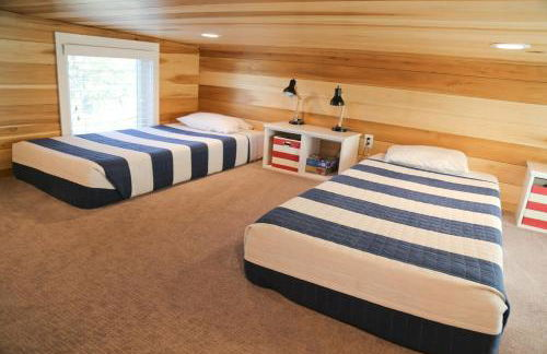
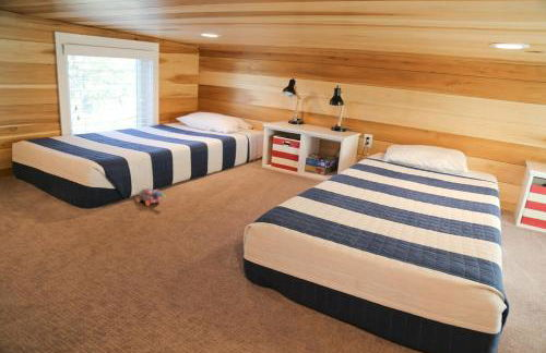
+ toy cannon [134,186,167,207]
